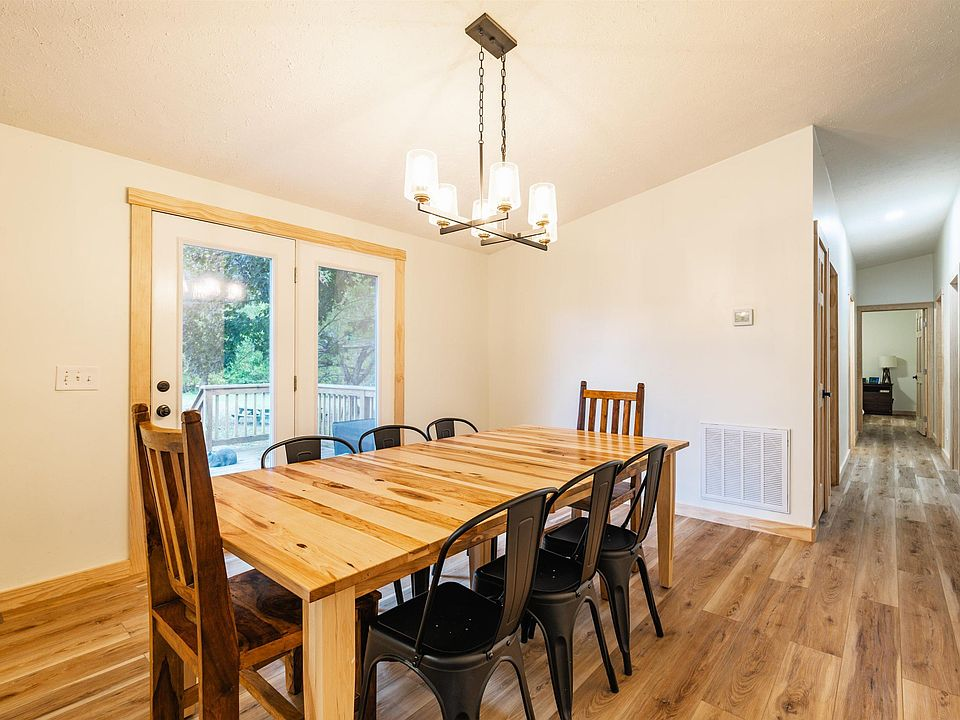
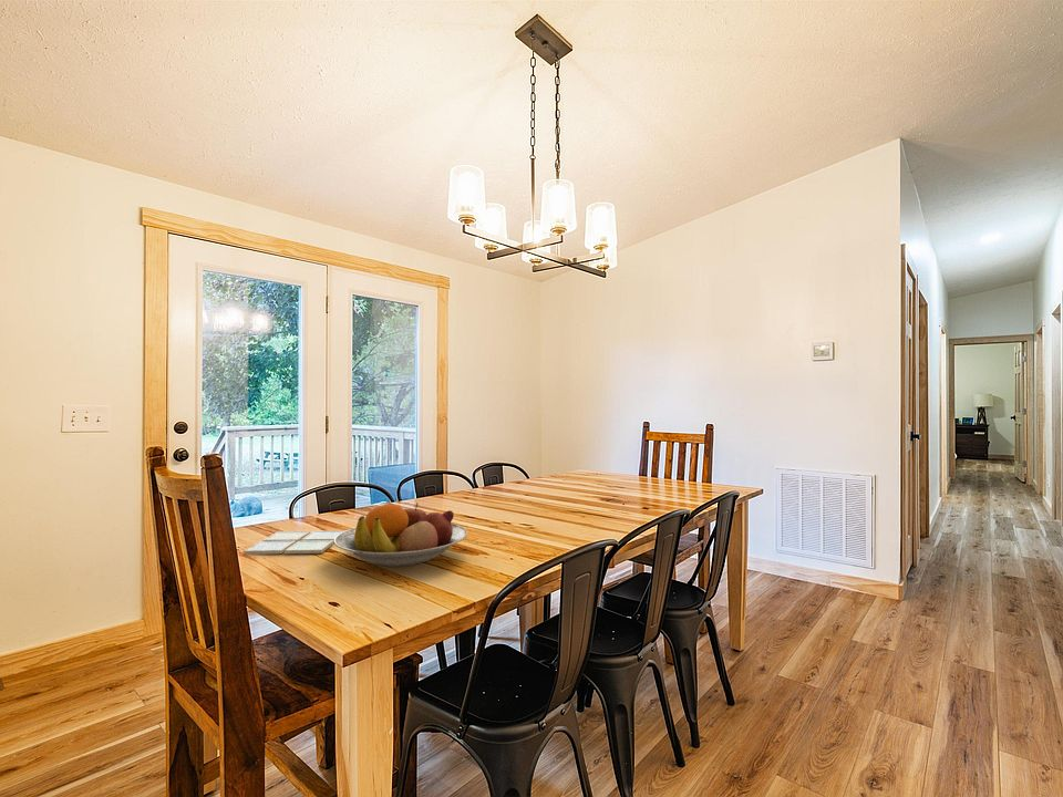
+ fruit bowl [333,501,468,568]
+ drink coaster [242,530,345,556]
